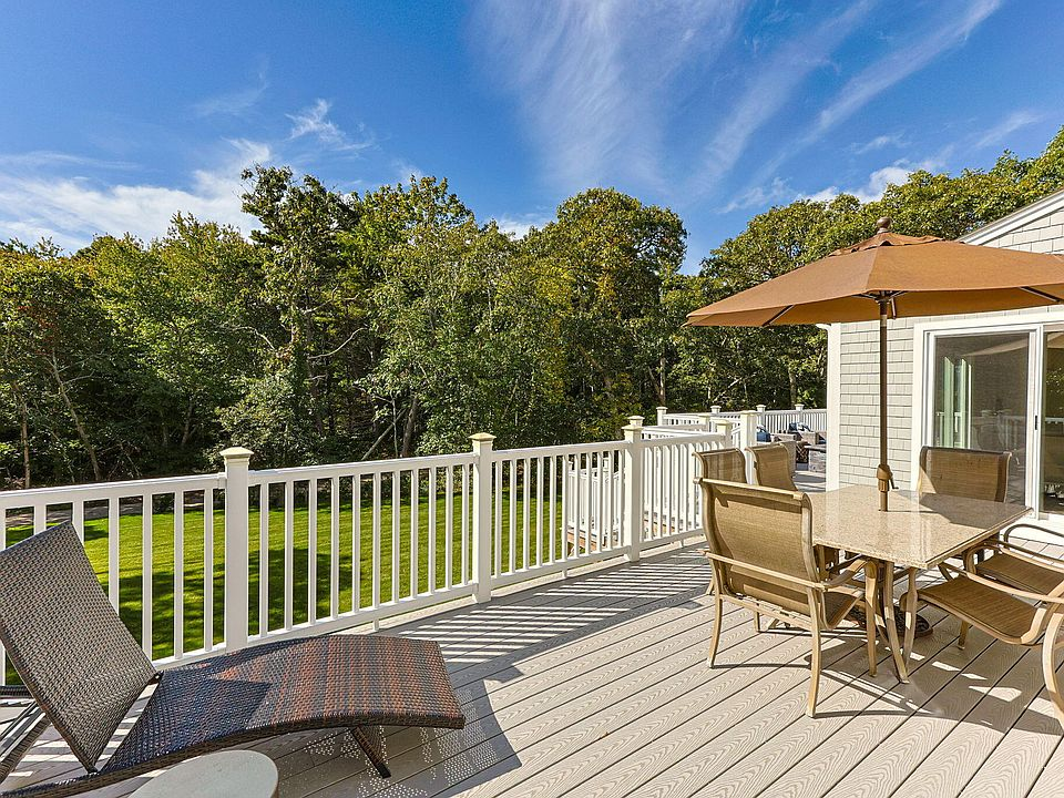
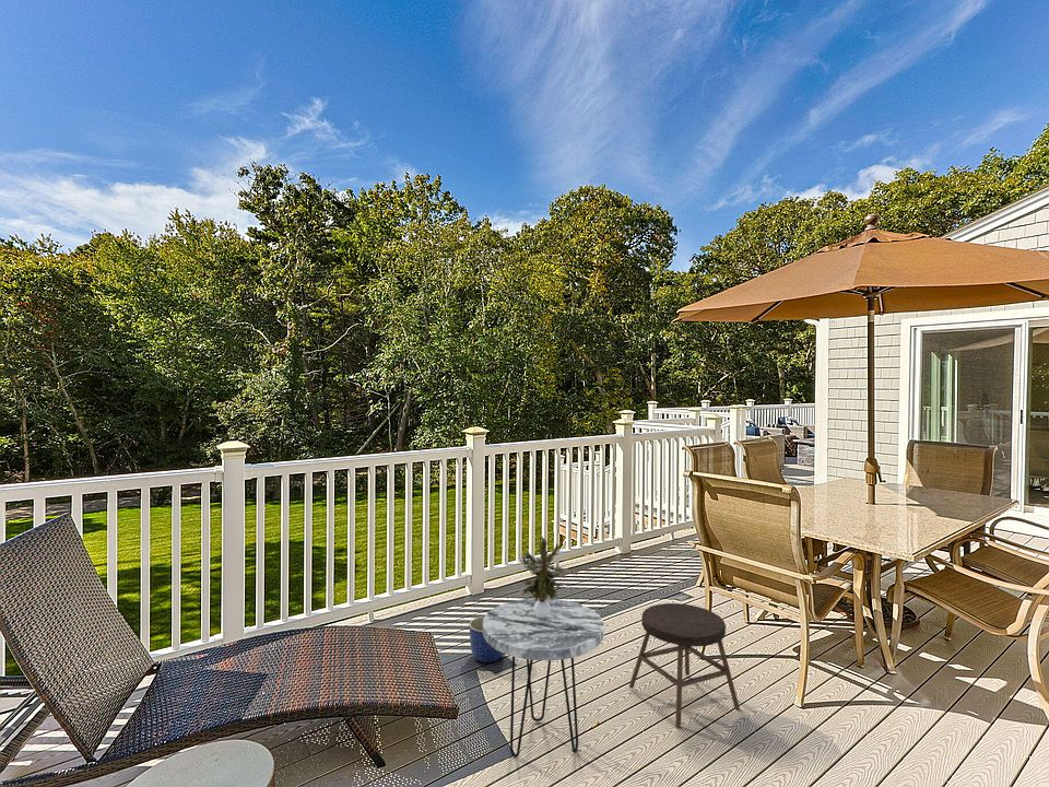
+ side table [483,597,605,759]
+ potted plant [519,536,568,619]
+ stool [628,602,741,729]
+ planter [468,615,504,663]
